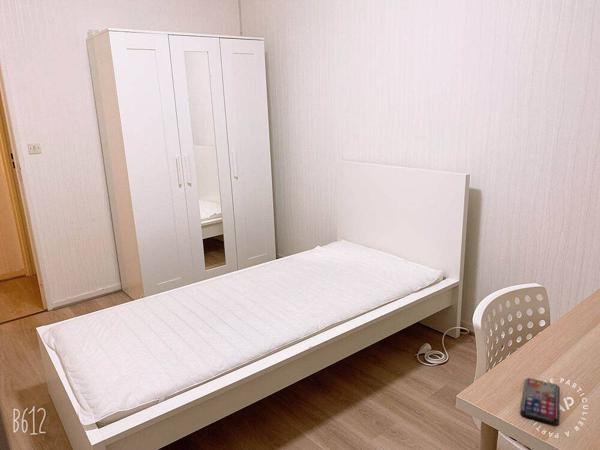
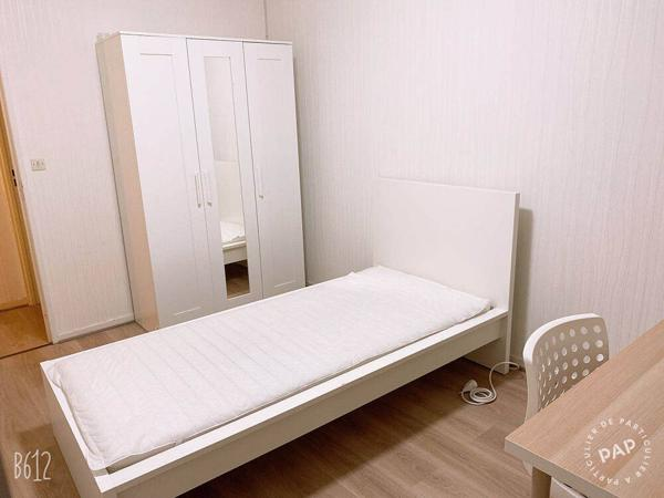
- smartphone [519,377,561,424]
